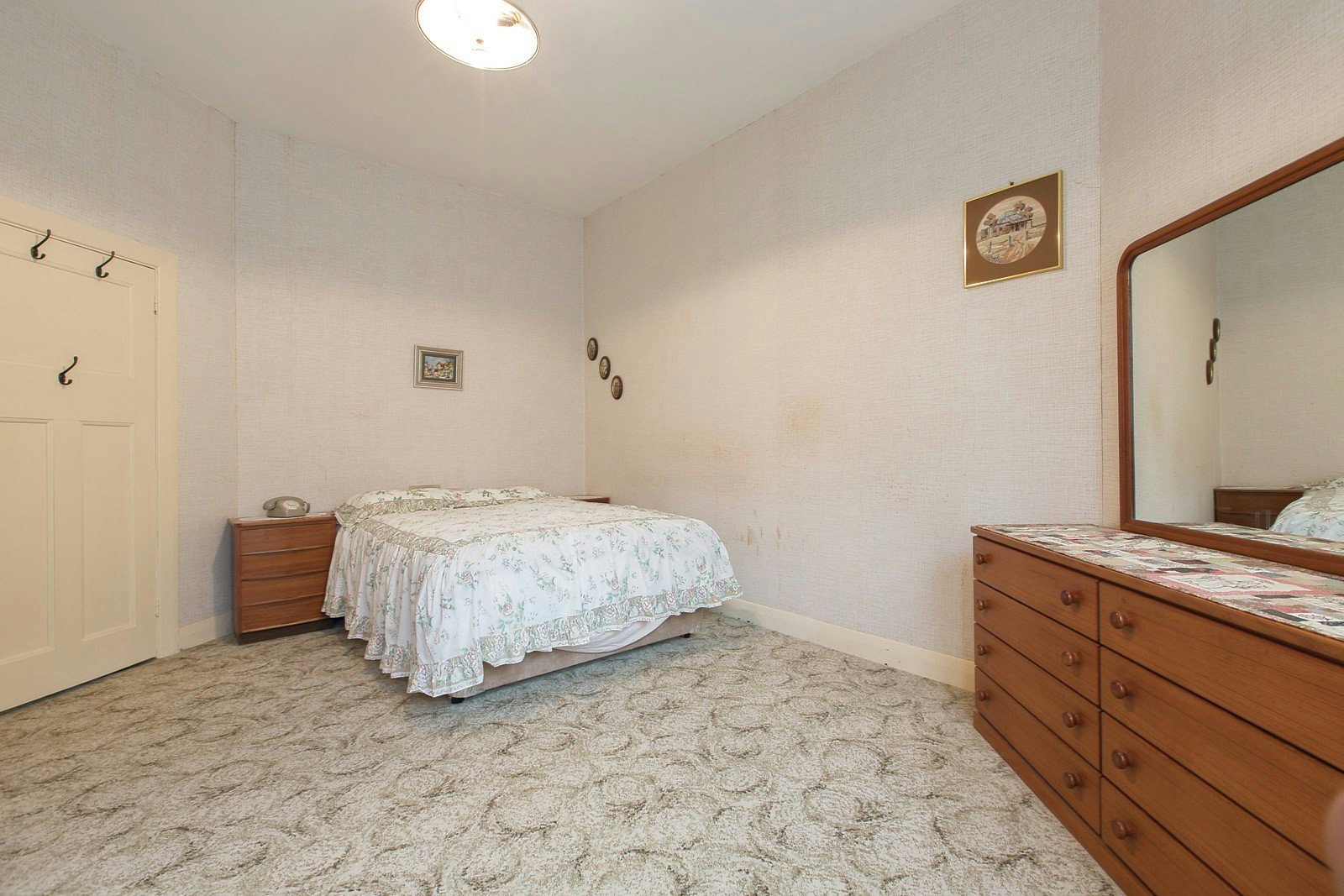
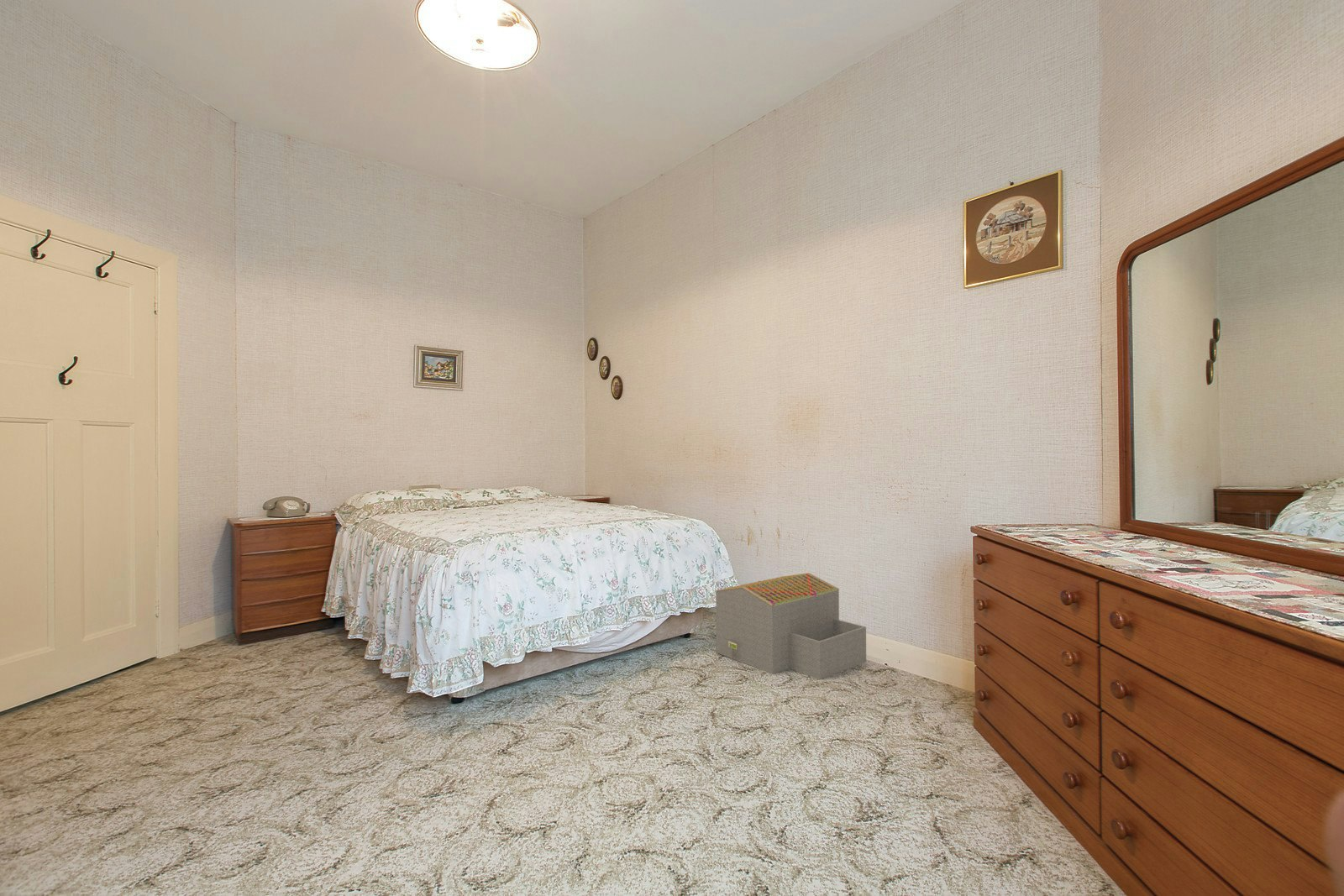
+ architectural model [715,572,867,680]
